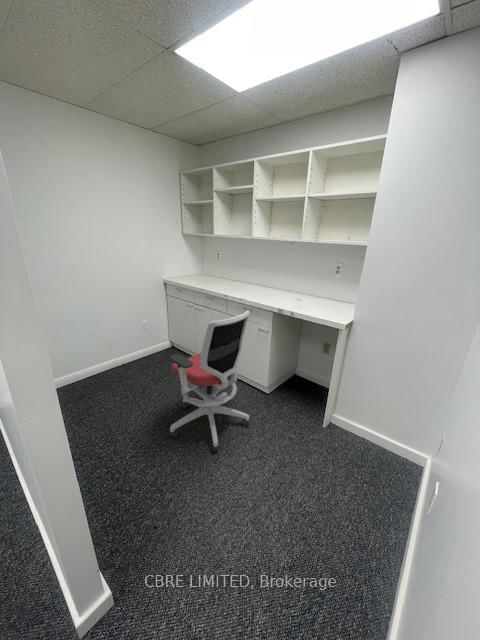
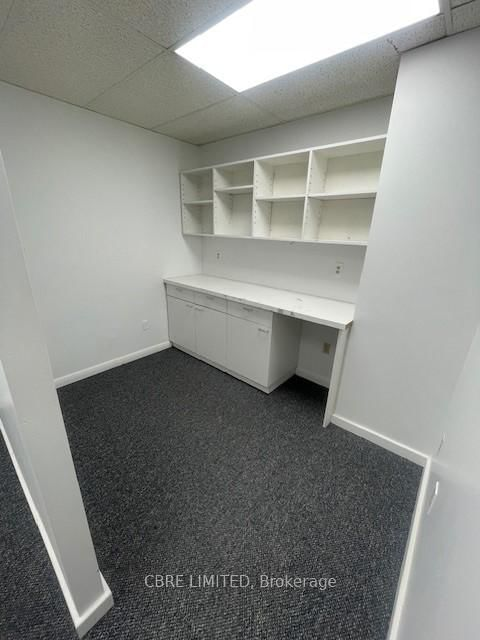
- office chair [168,309,250,452]
